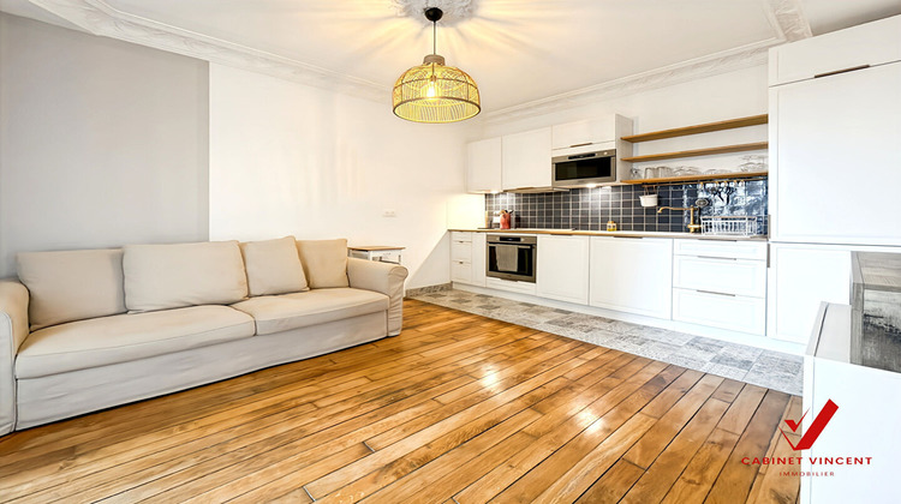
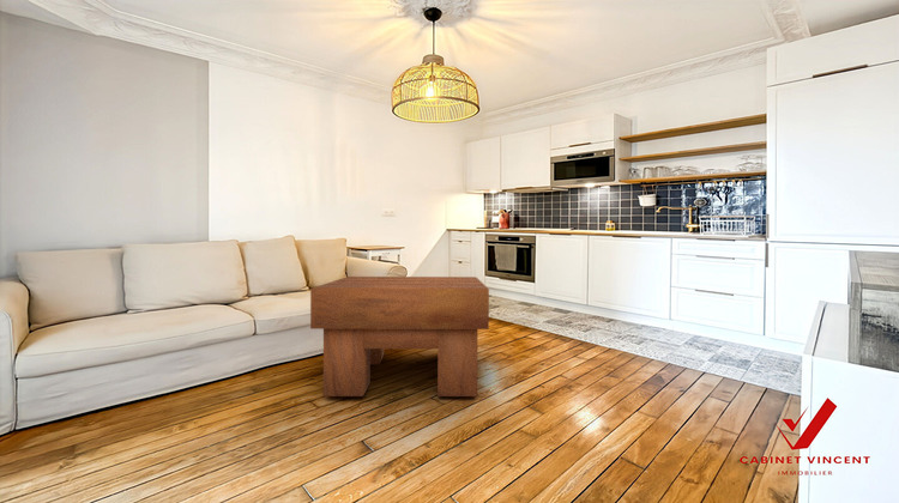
+ coffee table [309,275,490,398]
